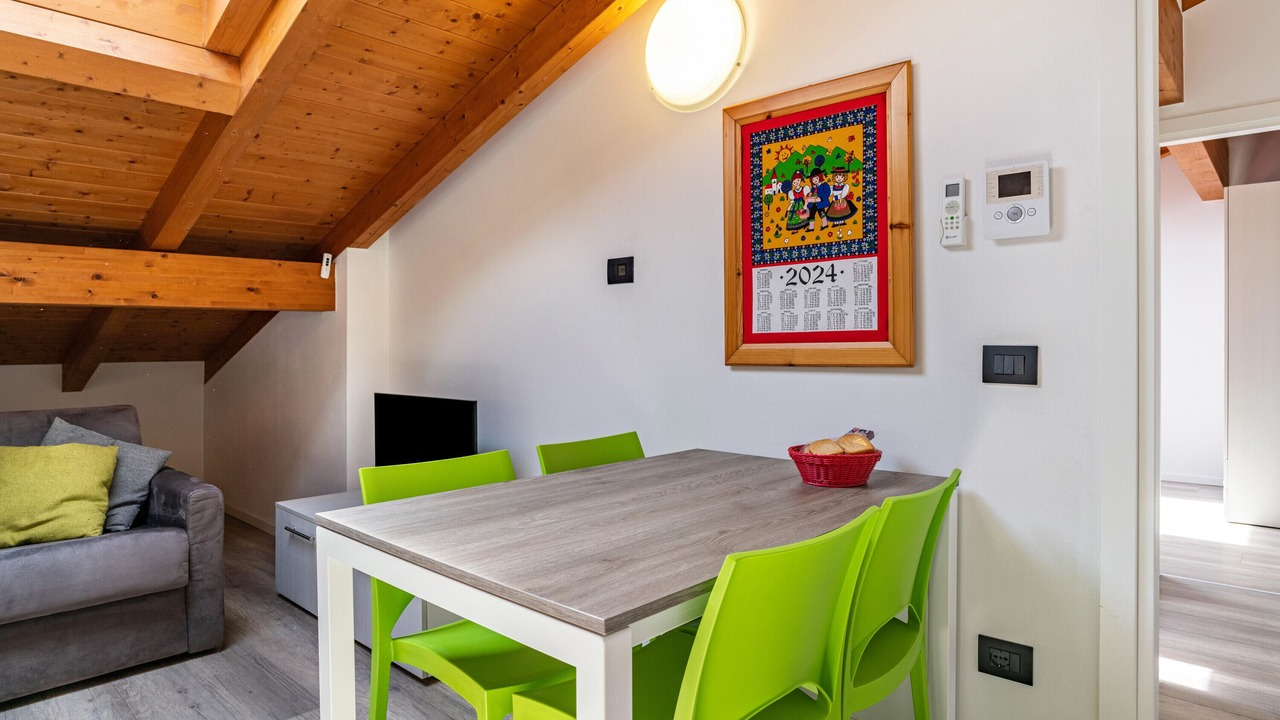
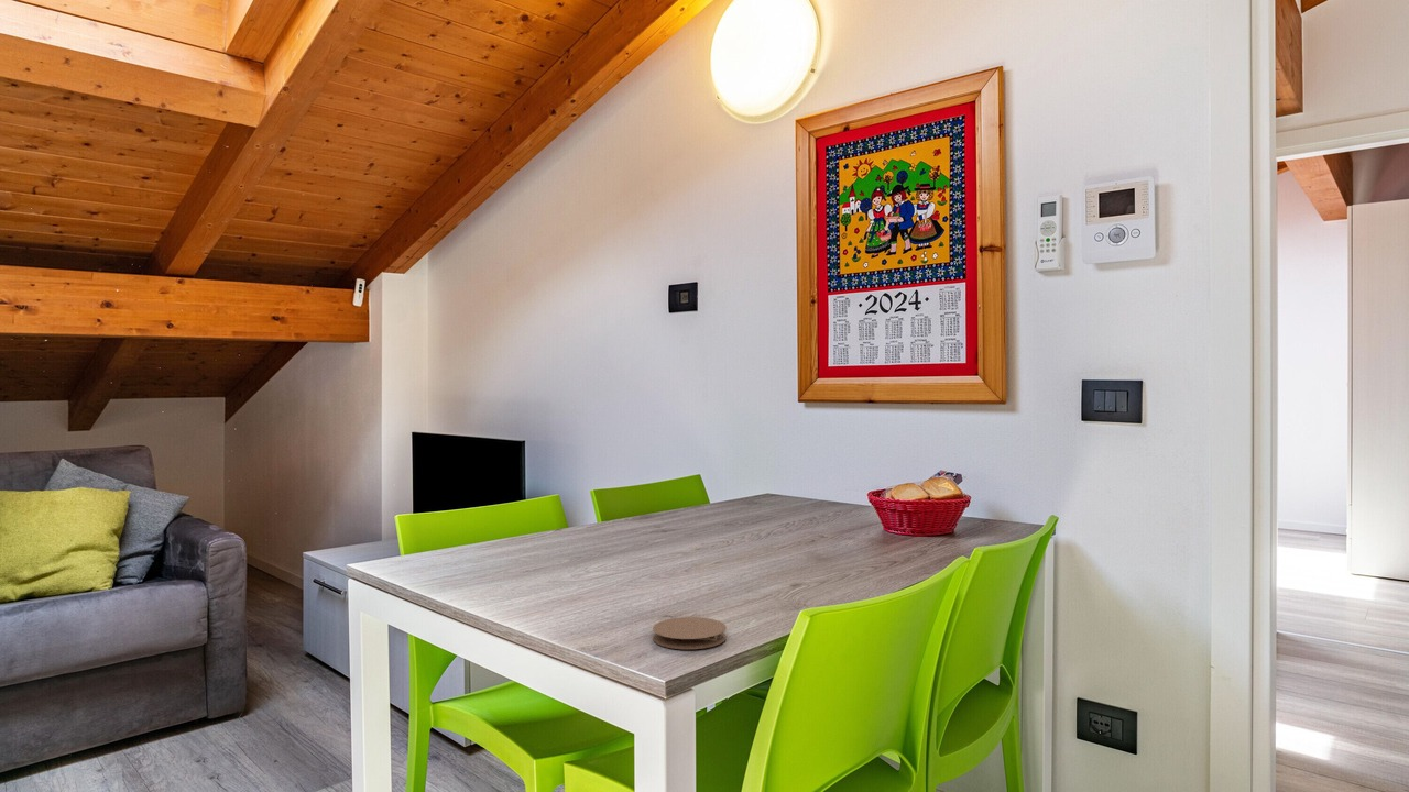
+ coaster [652,616,728,650]
